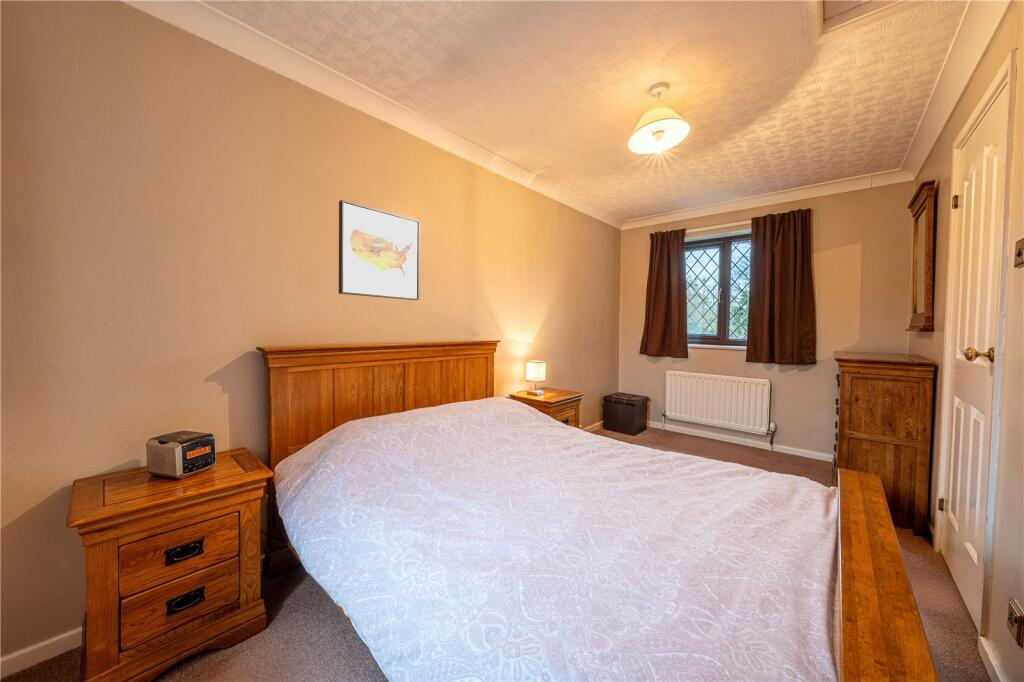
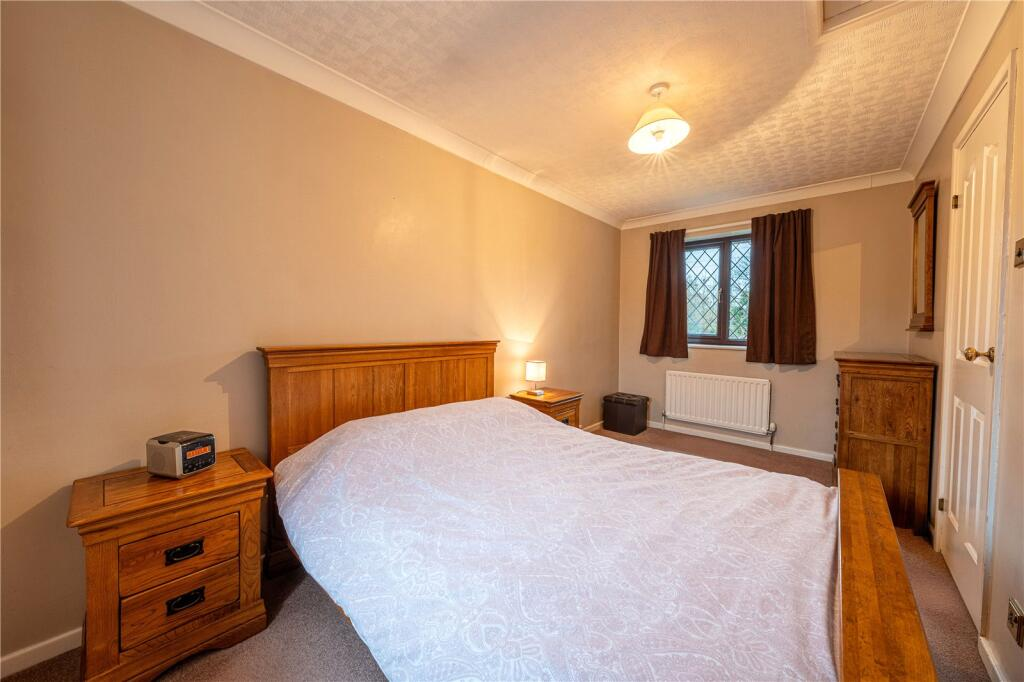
- wall art [338,199,421,301]
